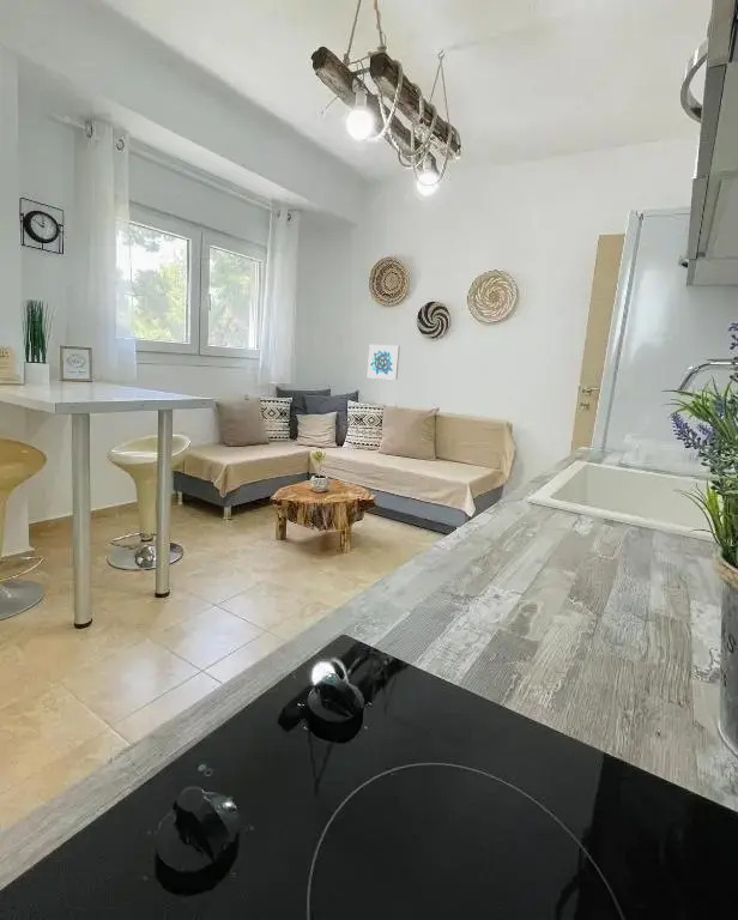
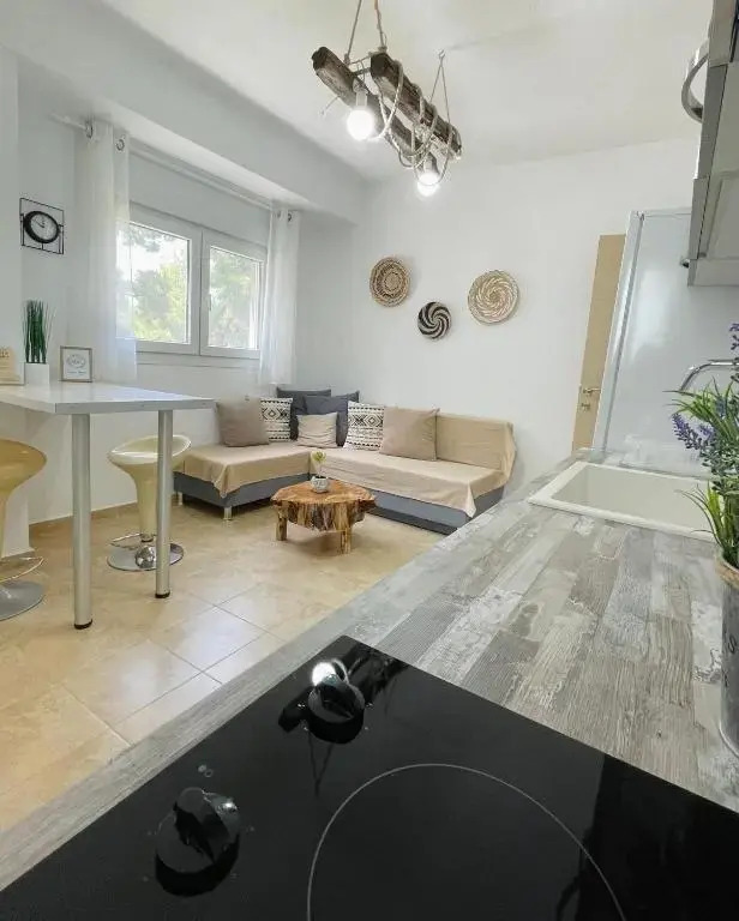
- wall art [367,344,401,381]
